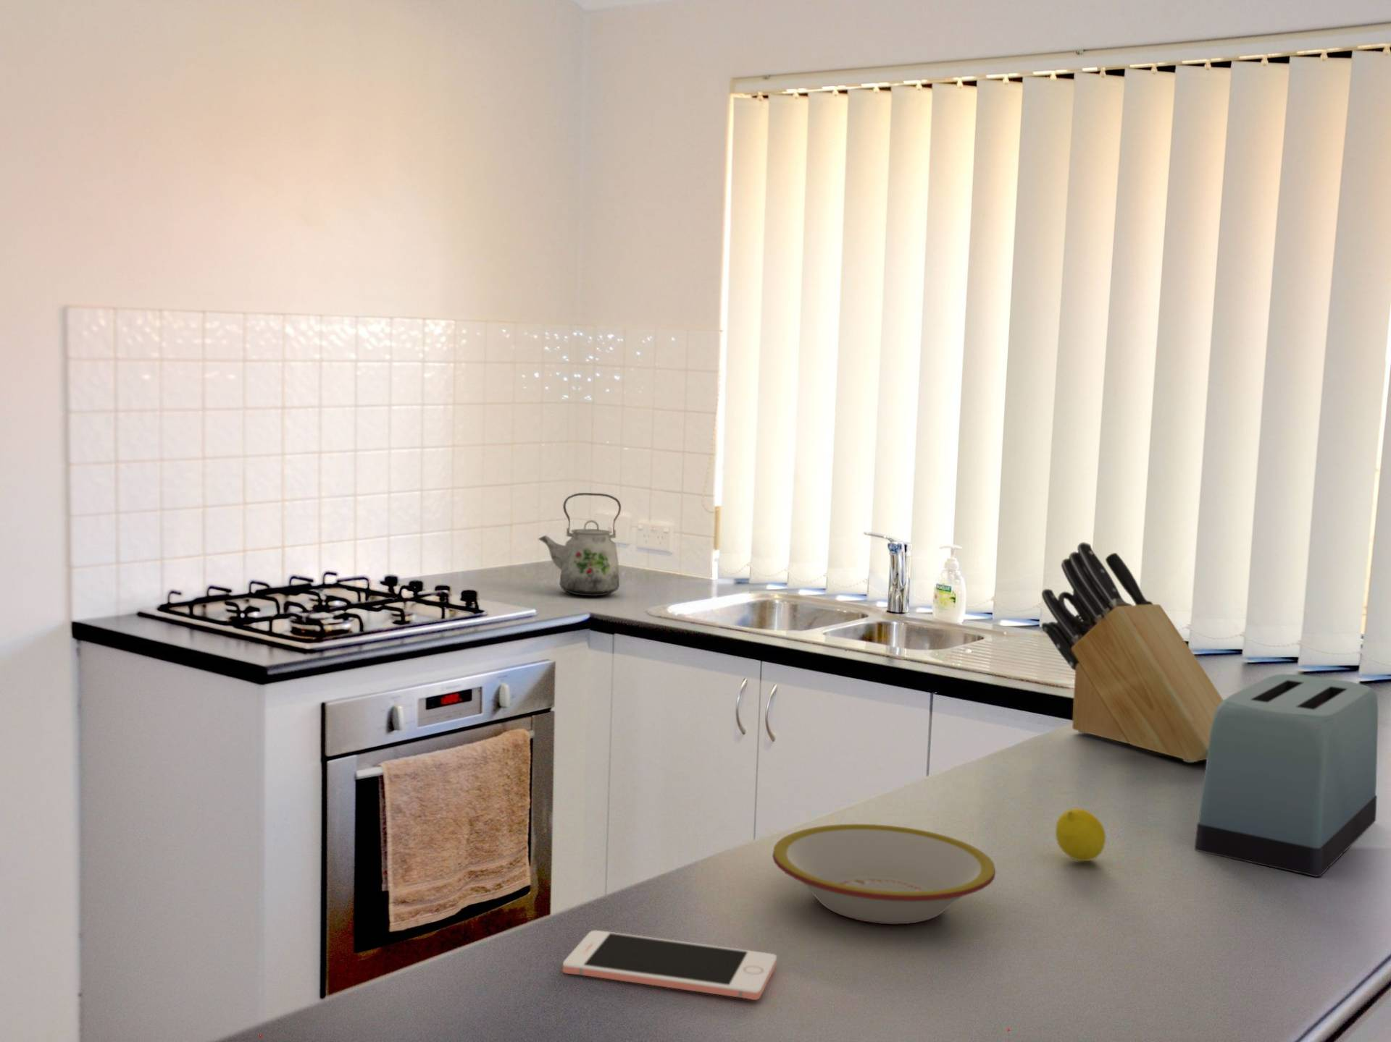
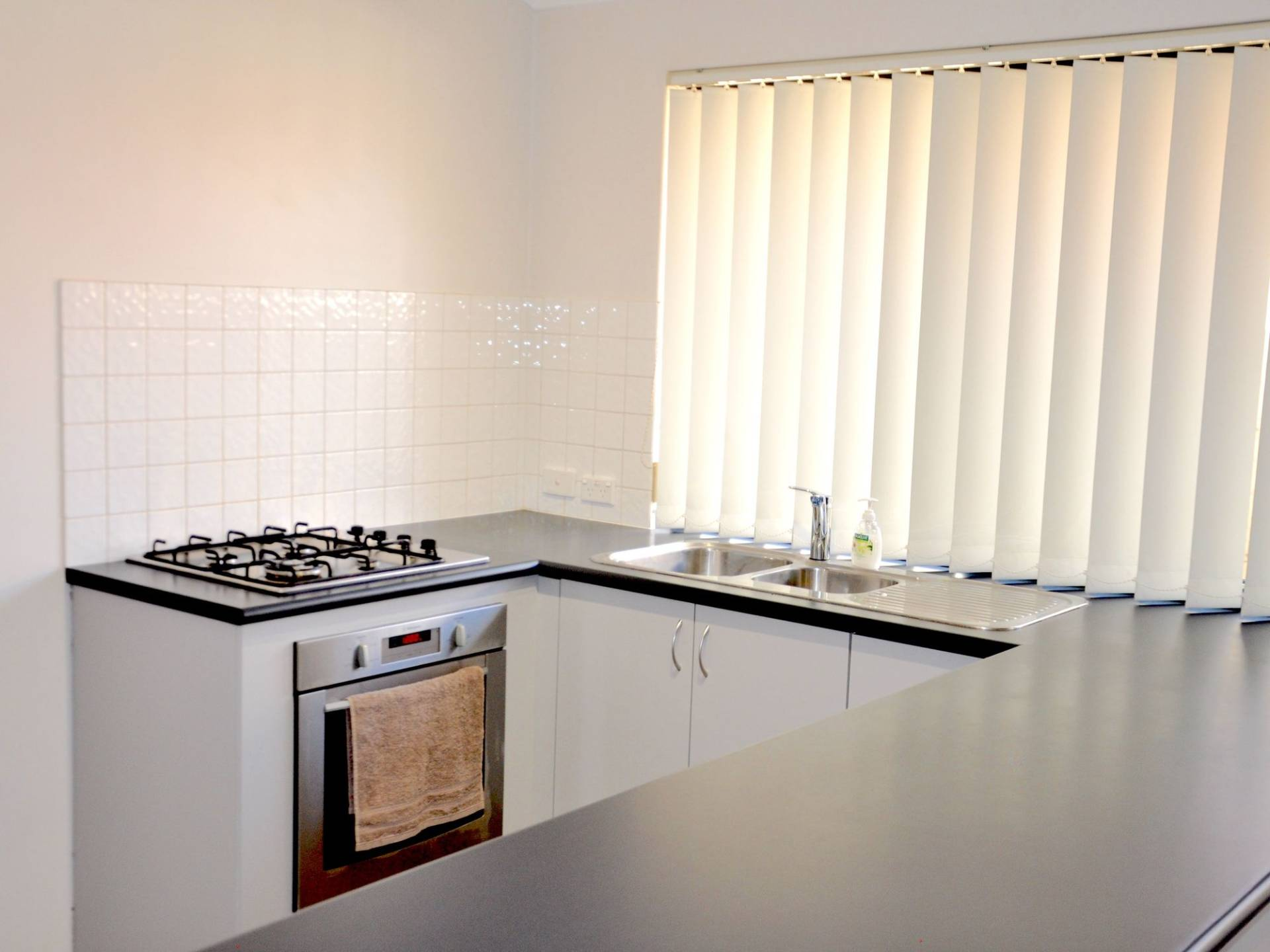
- toaster [1194,673,1379,877]
- kettle [538,493,622,597]
- fruit [1055,808,1106,861]
- cell phone [562,930,778,1000]
- bowl [771,823,997,925]
- knife block [1042,542,1223,763]
